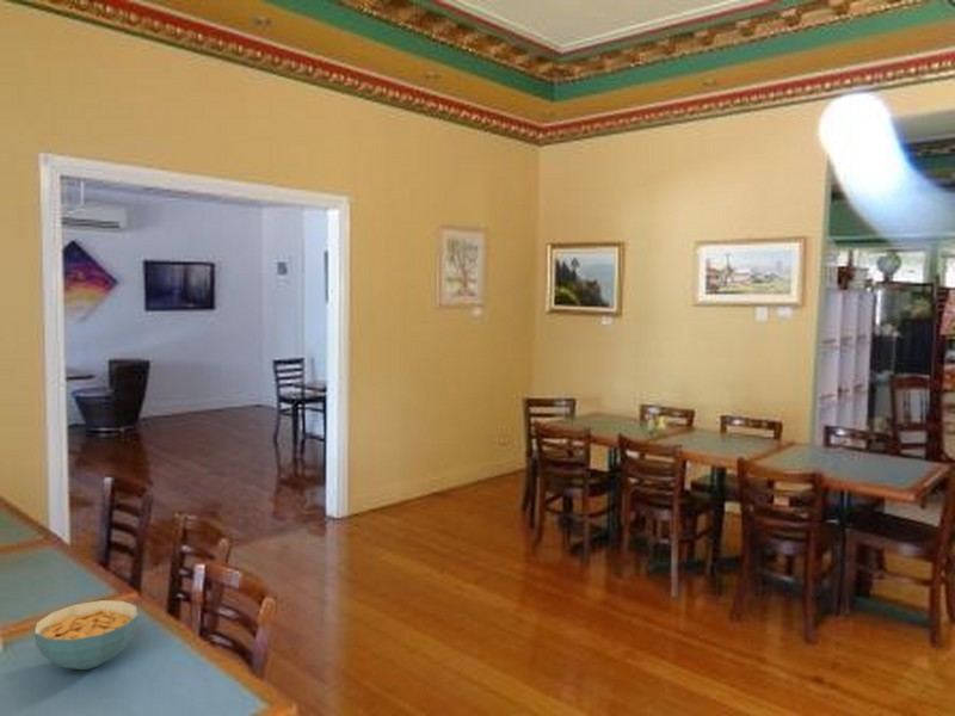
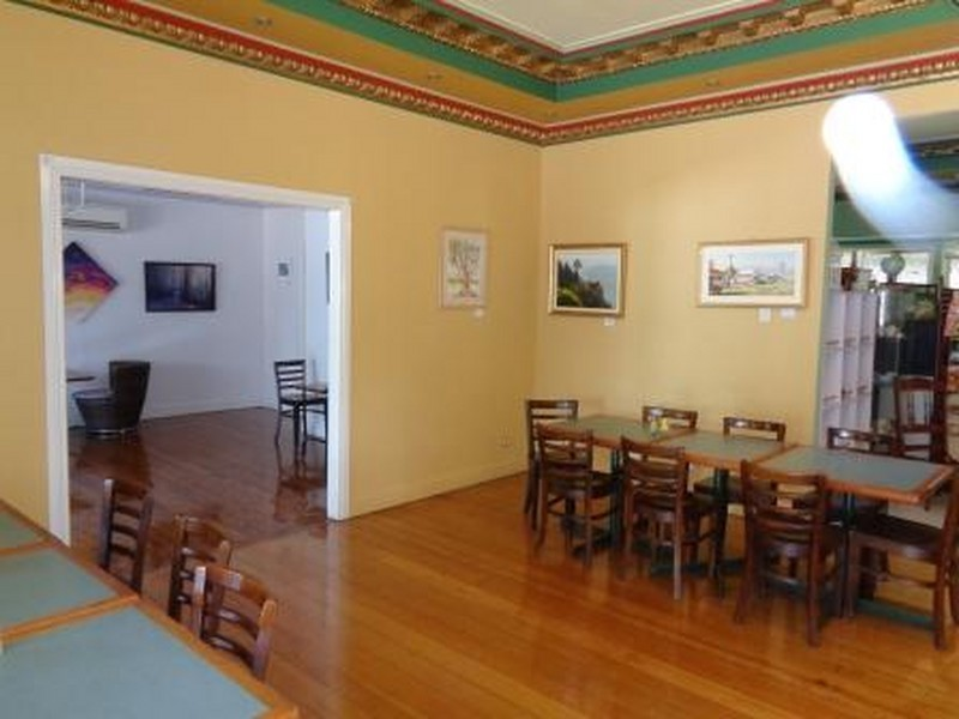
- cereal bowl [32,599,140,671]
